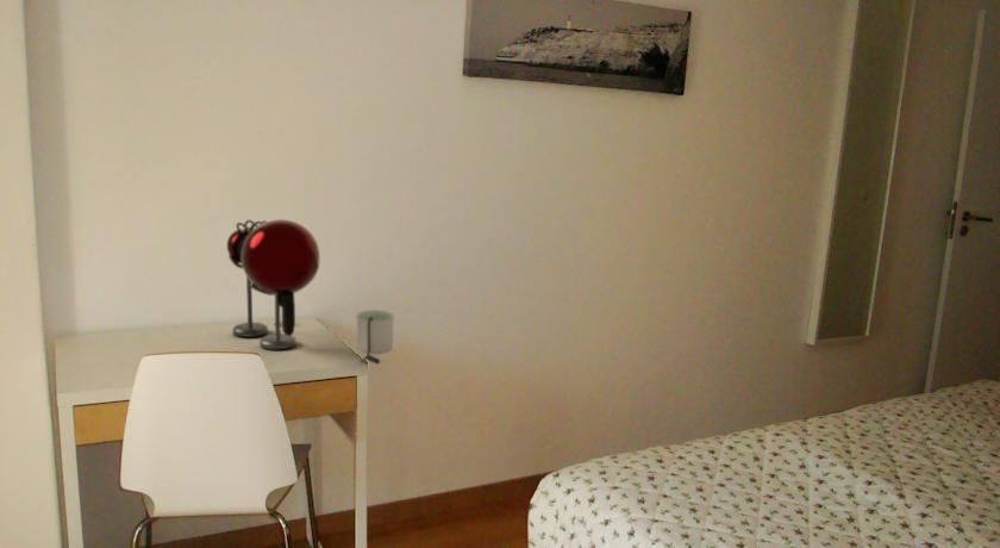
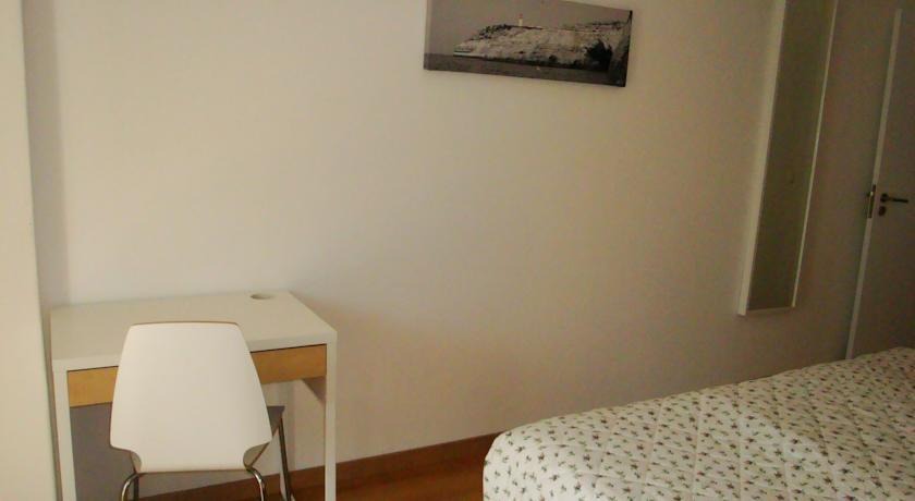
- desk lamp [226,218,395,366]
